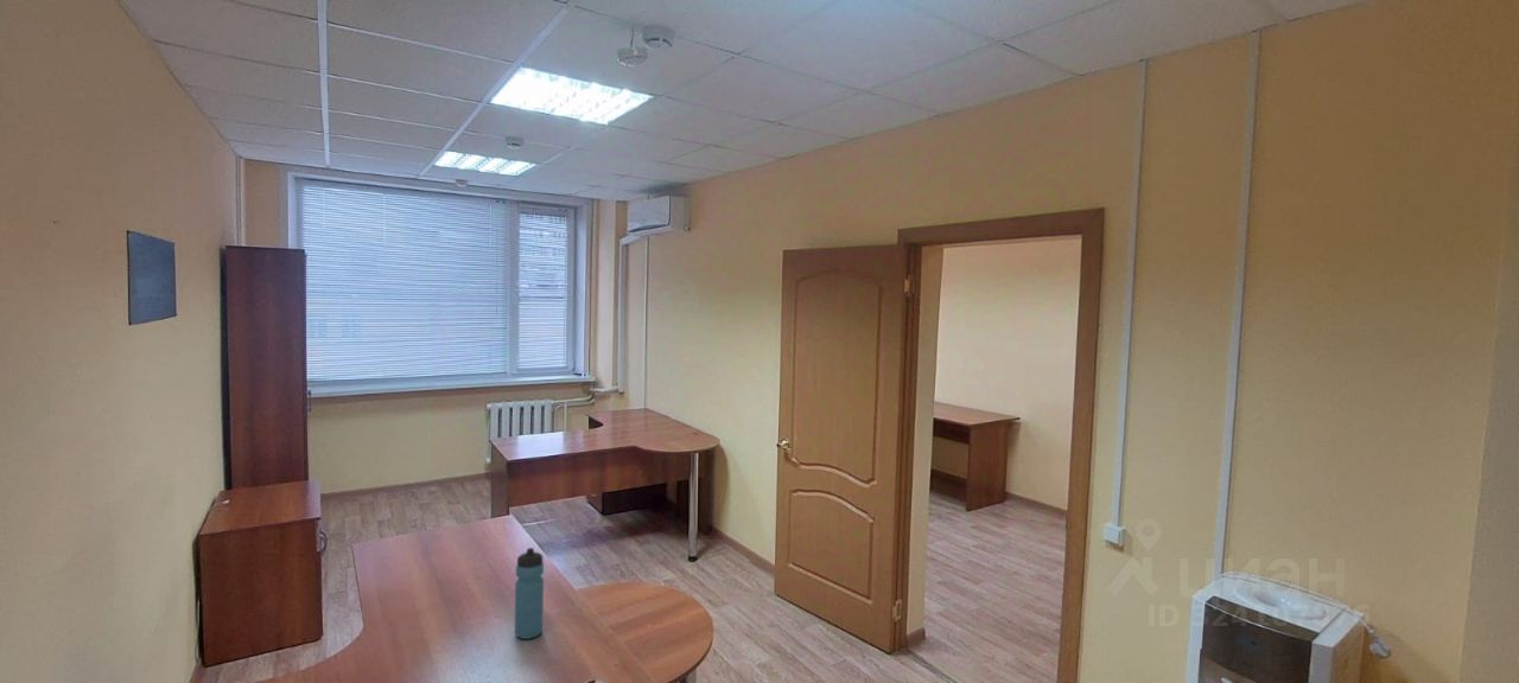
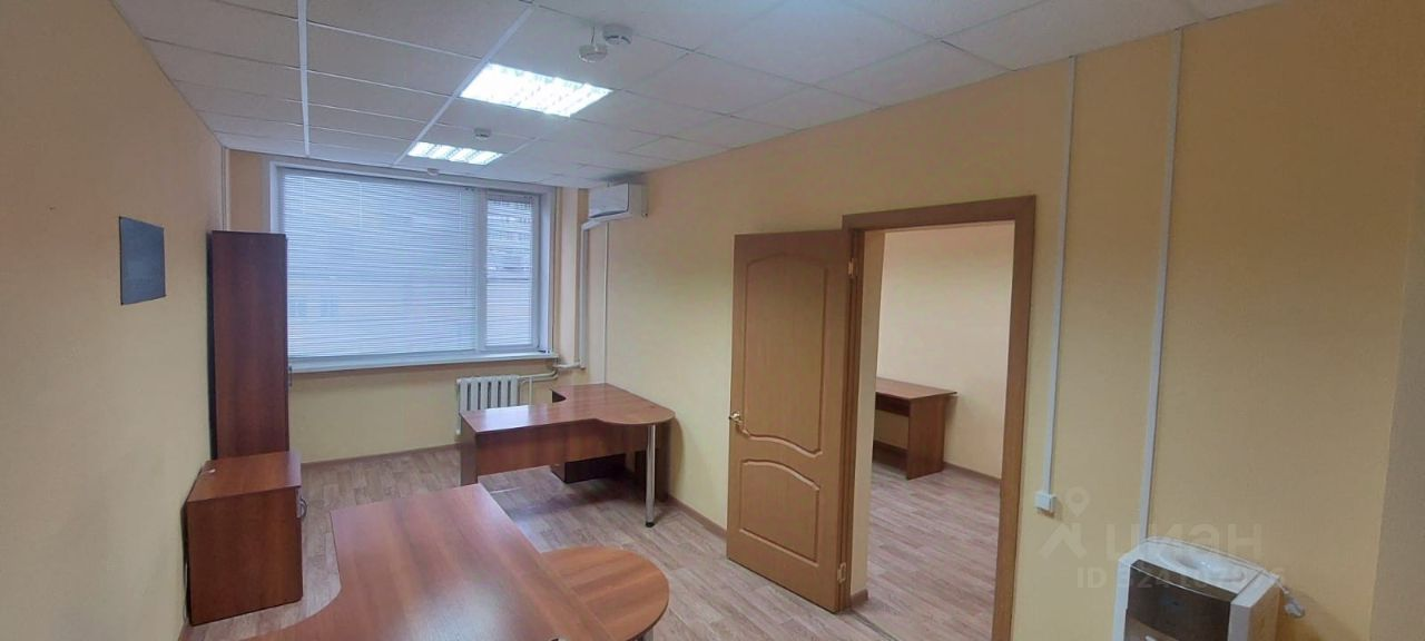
- water bottle [514,547,545,640]
